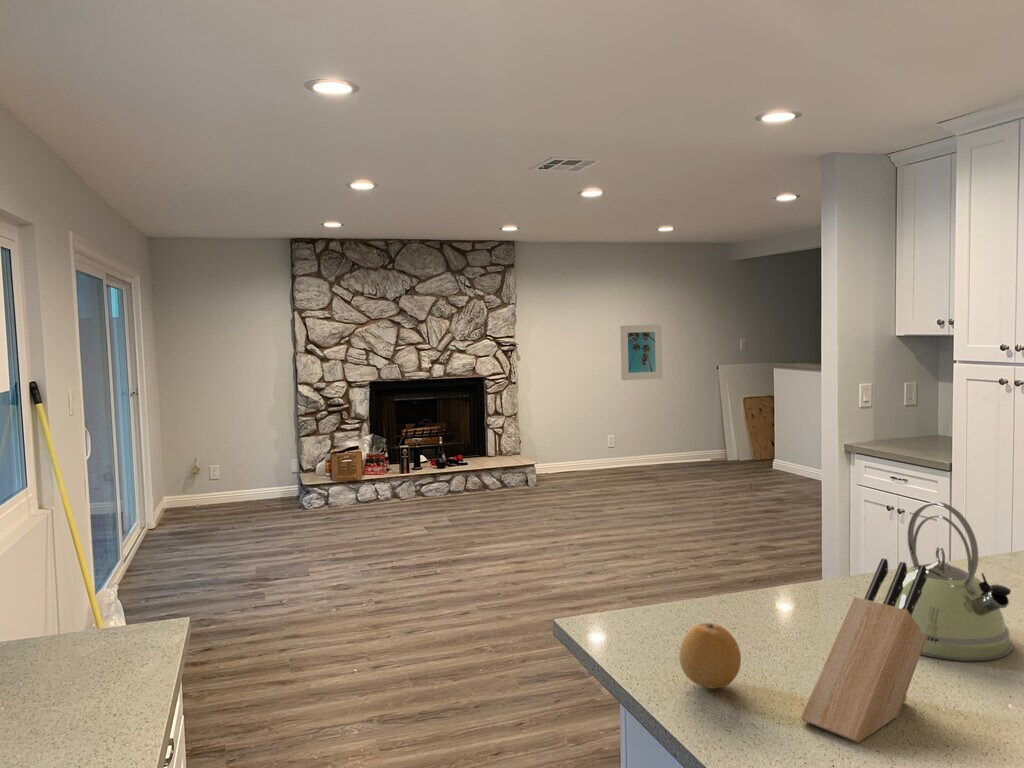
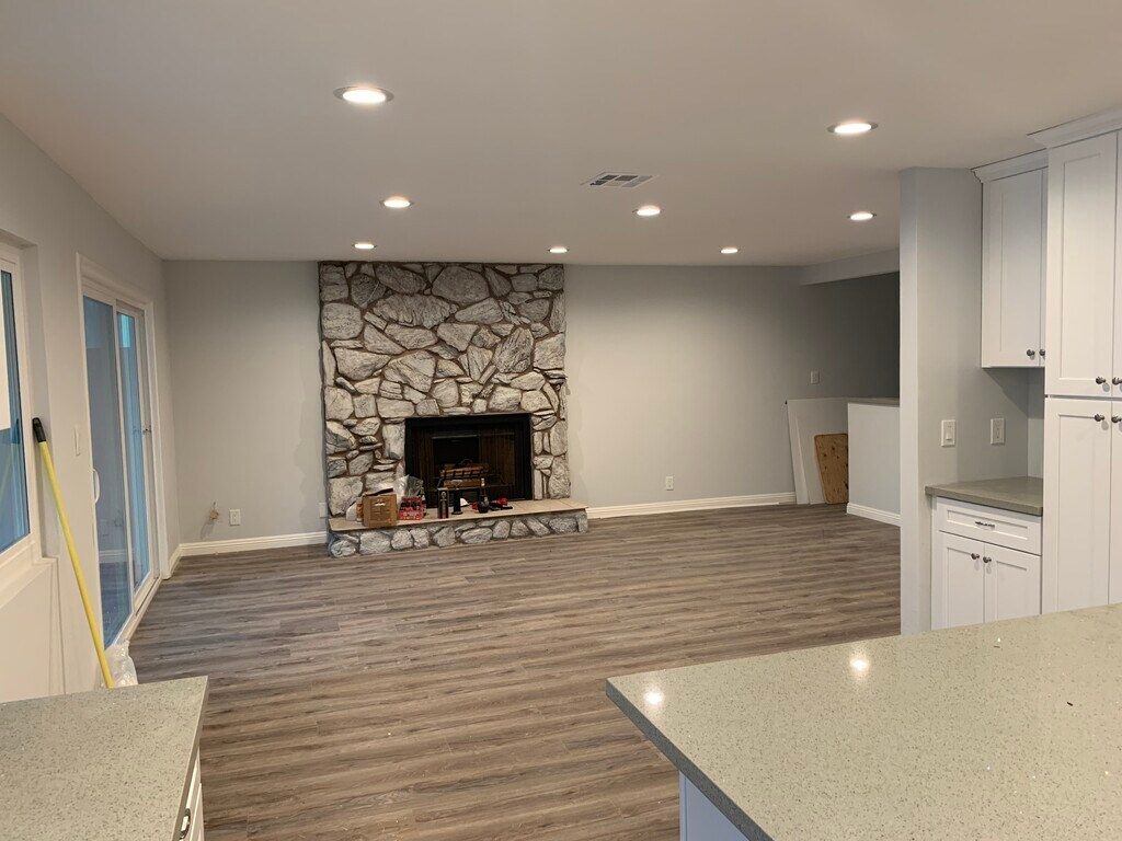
- kettle [881,501,1013,662]
- fruit [678,622,742,690]
- knife block [800,557,927,744]
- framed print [619,324,663,381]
